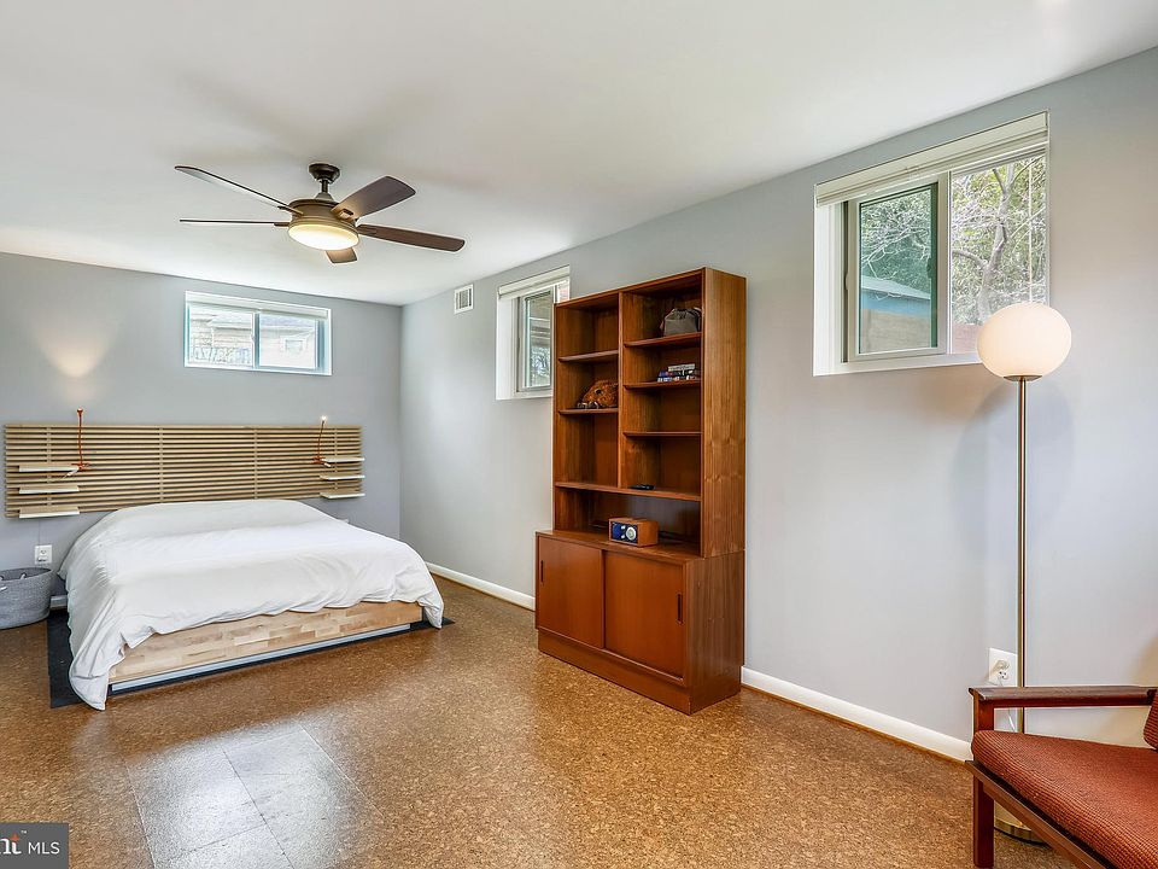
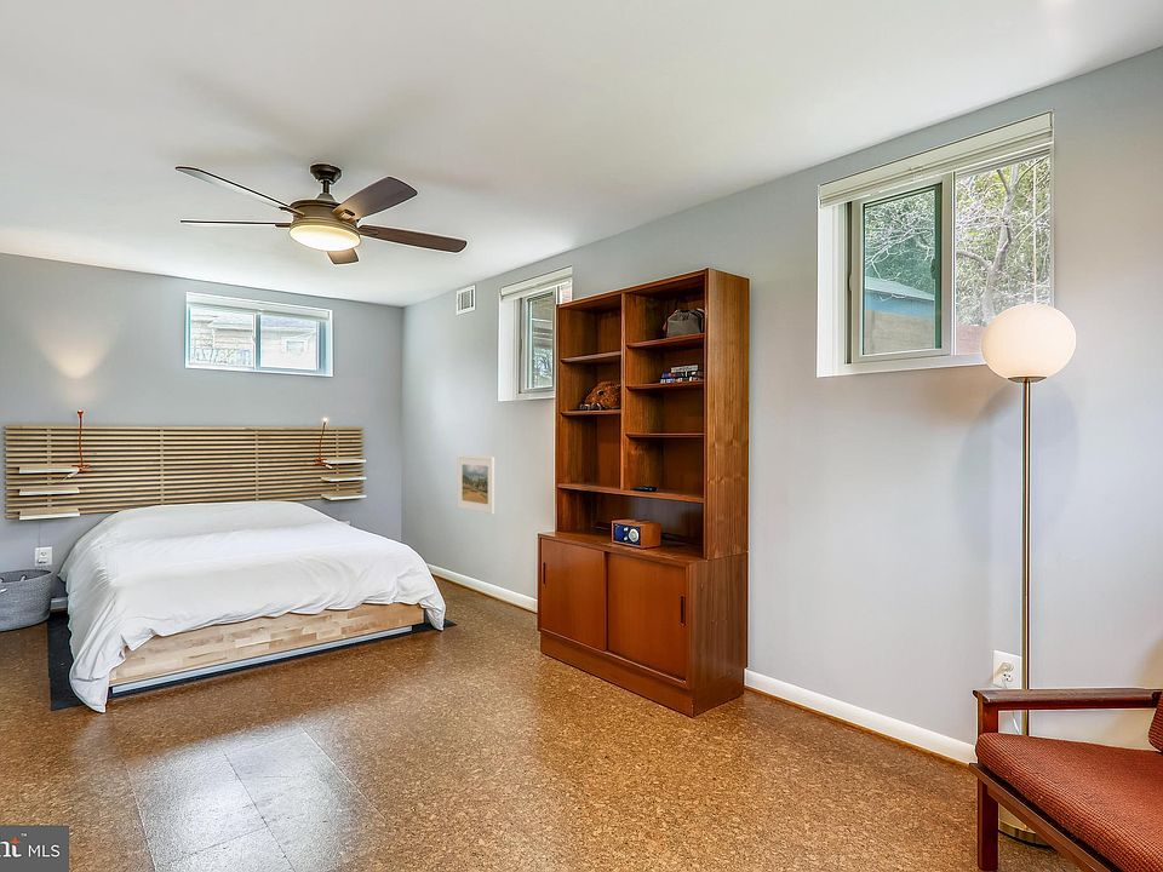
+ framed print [457,454,495,516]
